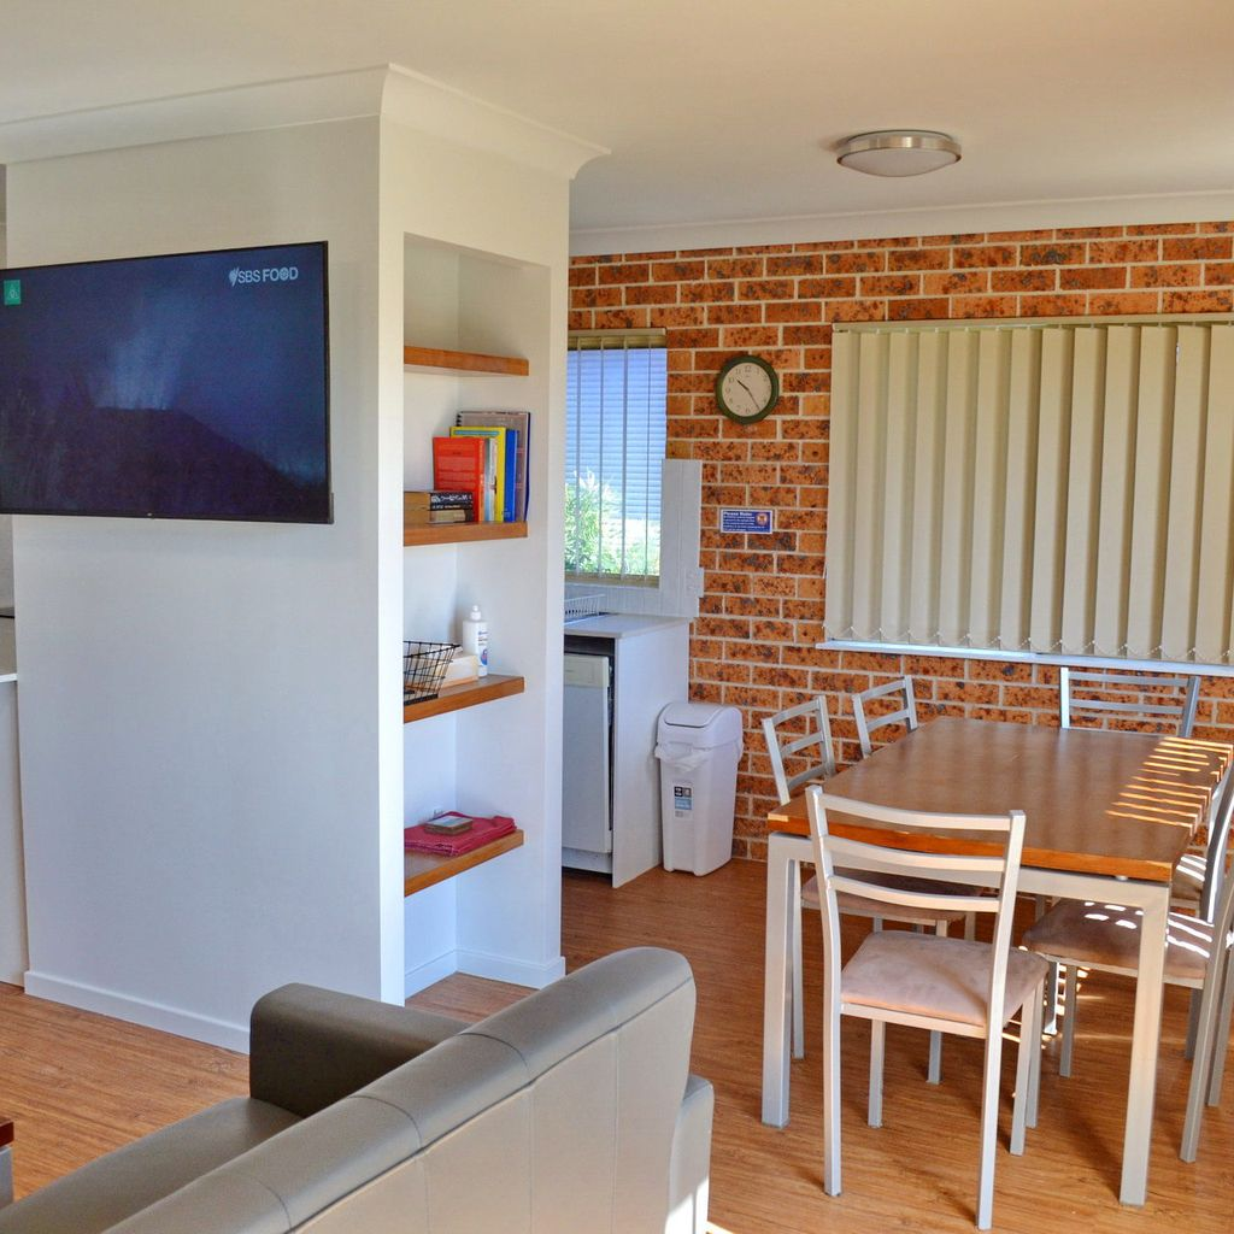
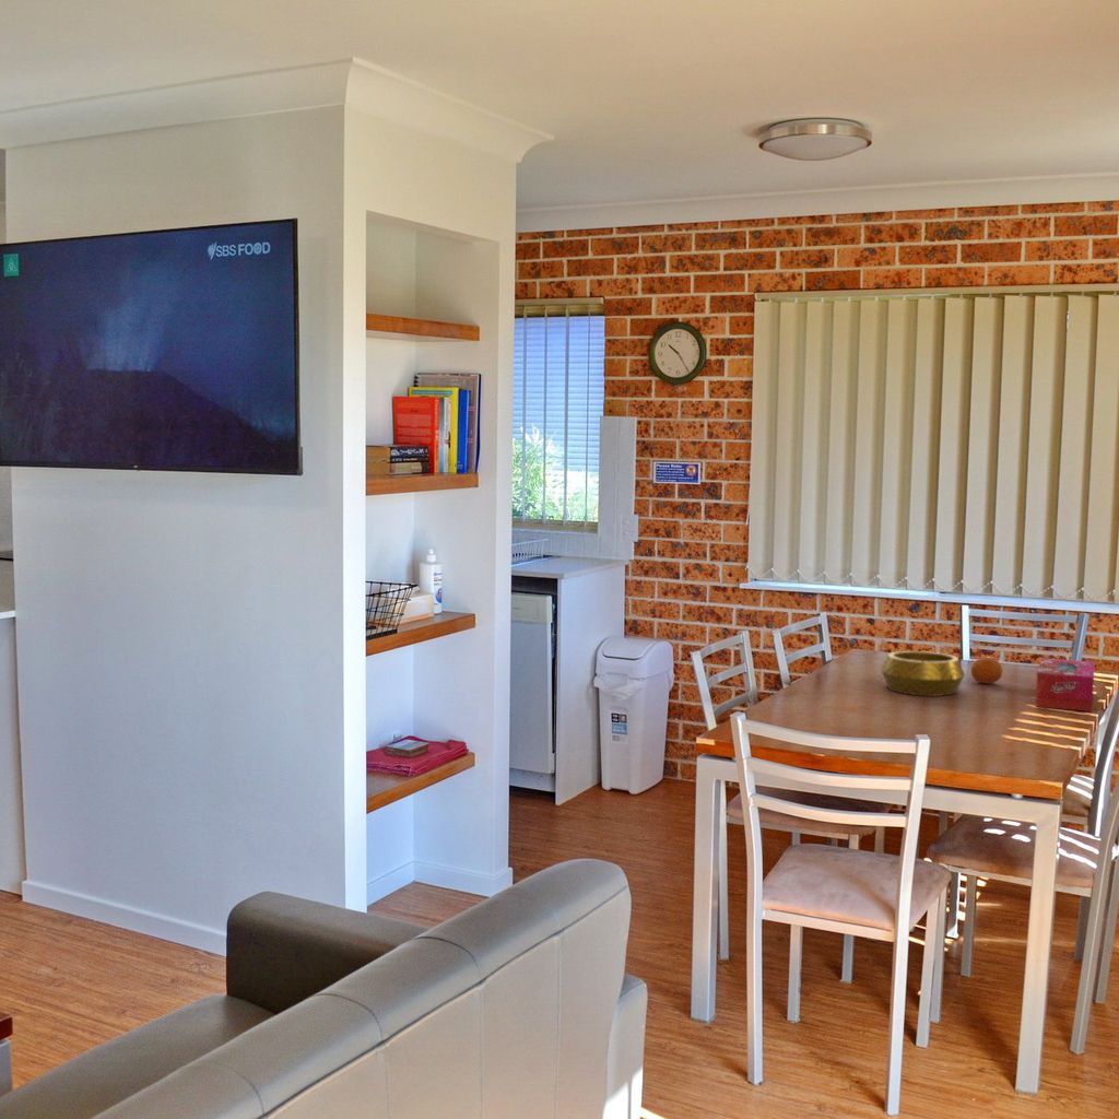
+ tissue box [1035,657,1095,712]
+ fruit [970,657,1003,684]
+ decorative bowl [880,650,966,697]
